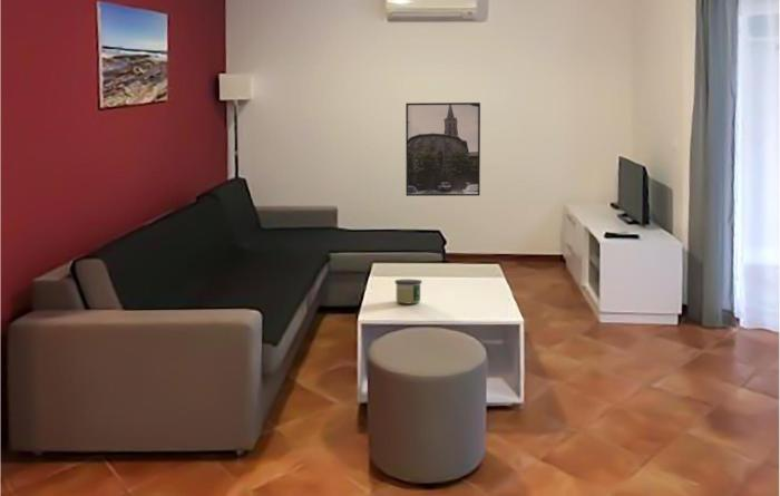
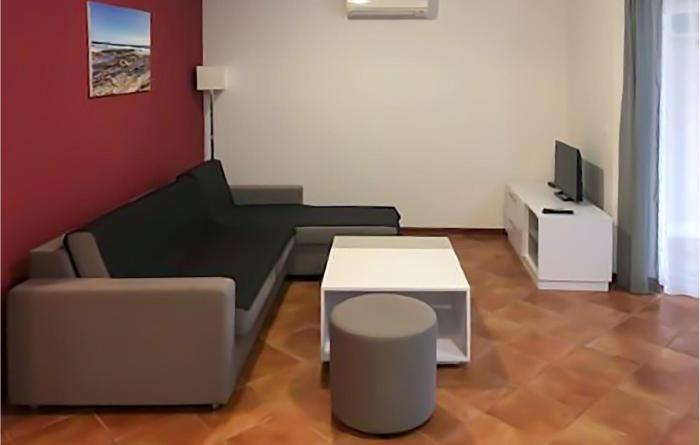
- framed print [404,101,481,197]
- candle [394,279,422,304]
